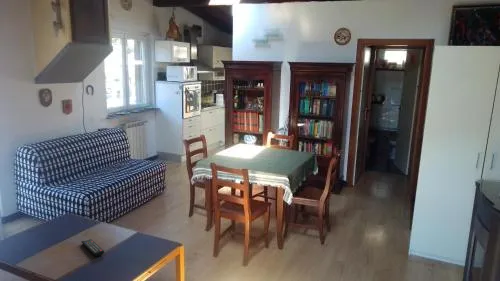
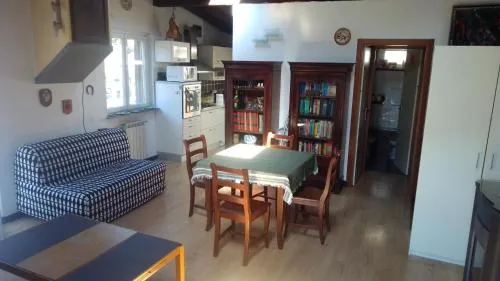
- remote control [80,238,105,257]
